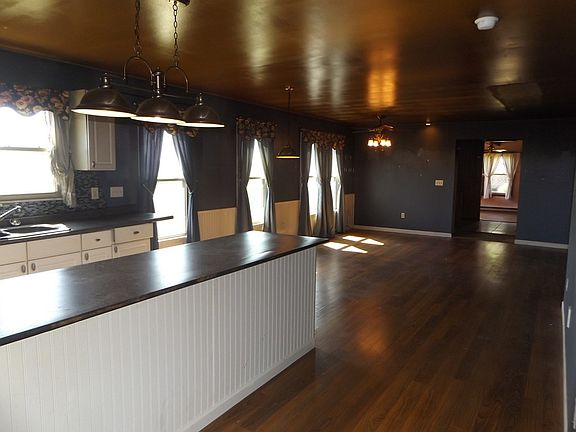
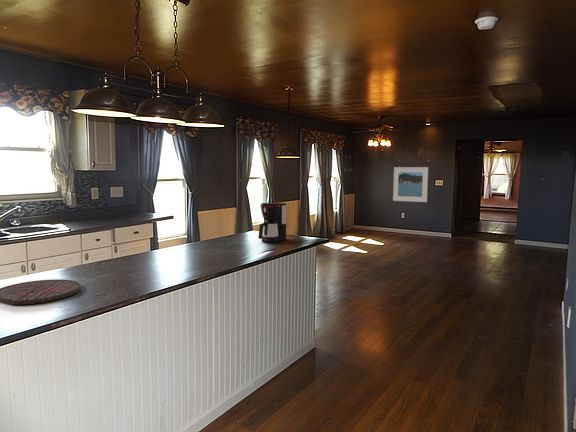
+ coffee maker [258,202,287,244]
+ cutting board [0,278,81,306]
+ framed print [392,166,429,203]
